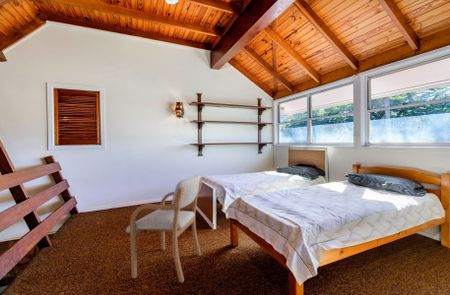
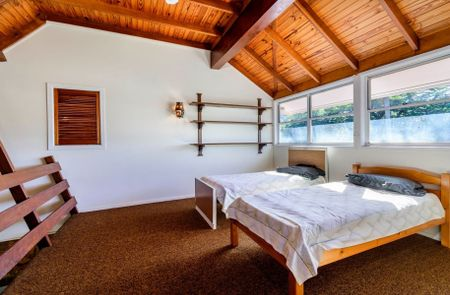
- armchair [125,174,203,284]
